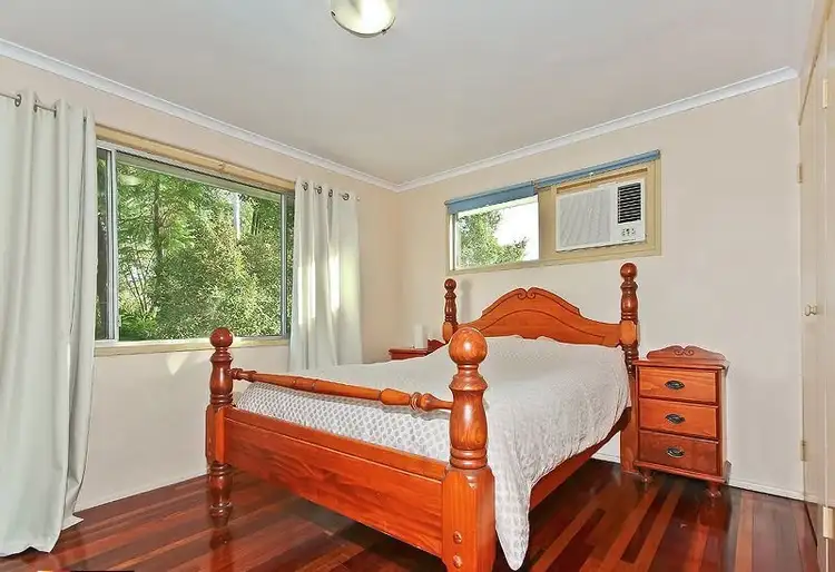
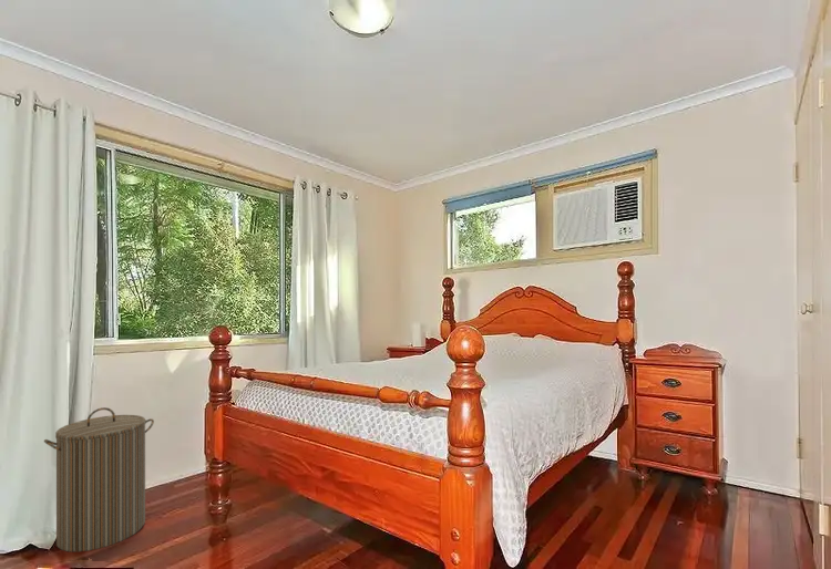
+ laundry hamper [43,406,155,552]
